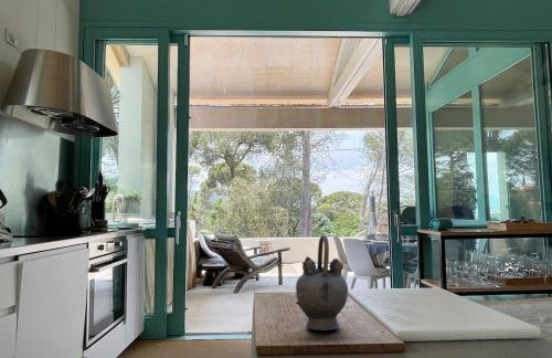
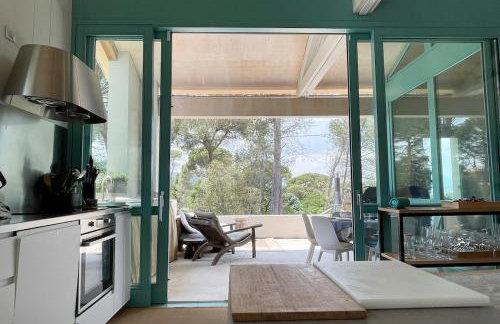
- teapot [295,234,349,331]
